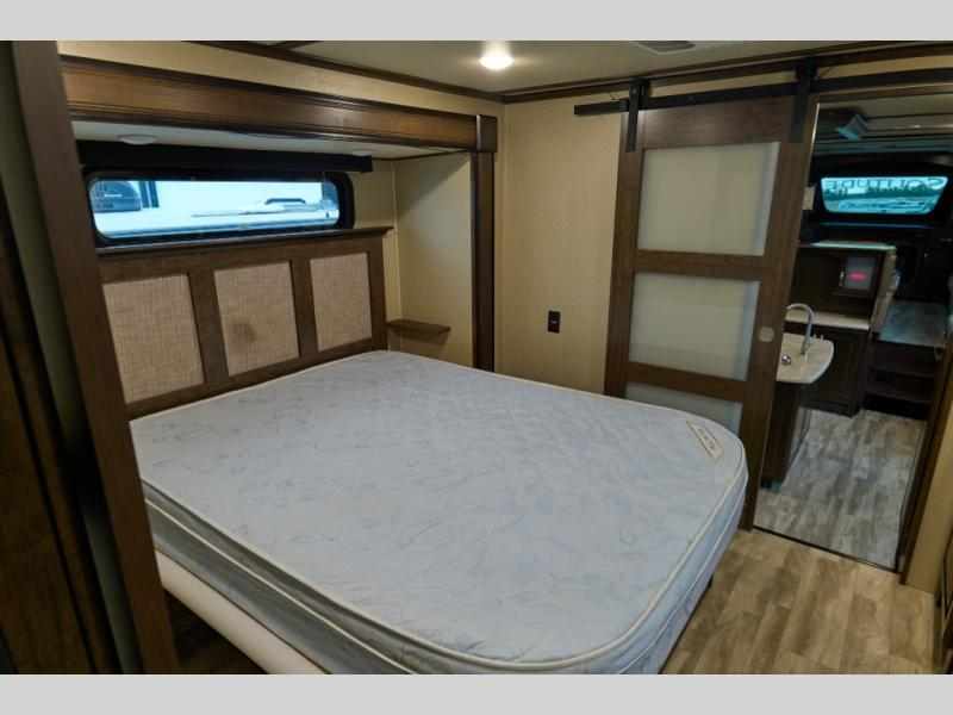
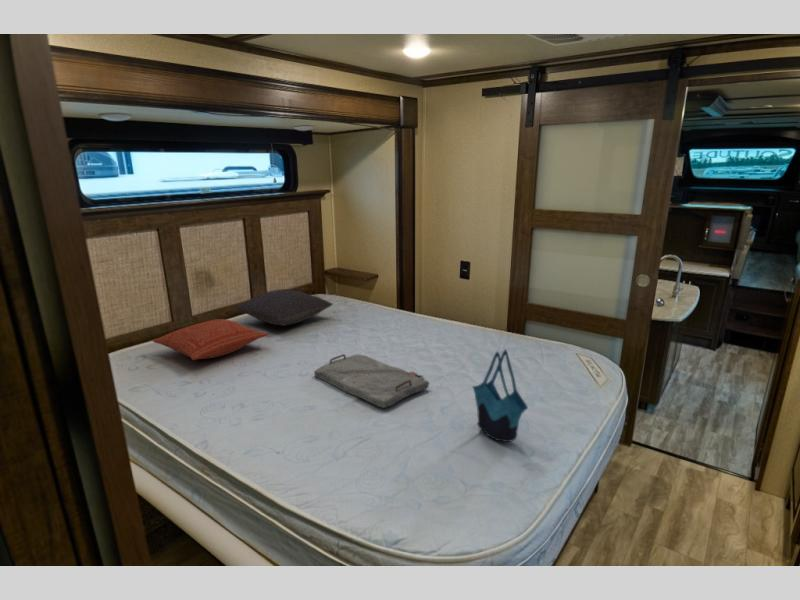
+ pillow [235,288,334,326]
+ tote bag [472,348,529,443]
+ serving tray [313,353,430,409]
+ pillow [152,318,270,361]
